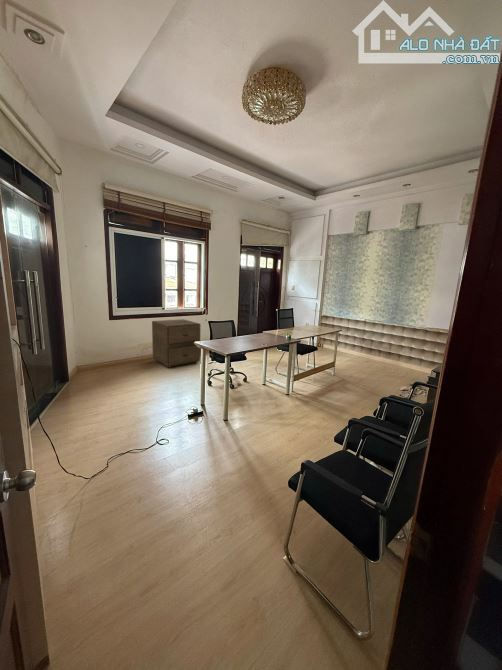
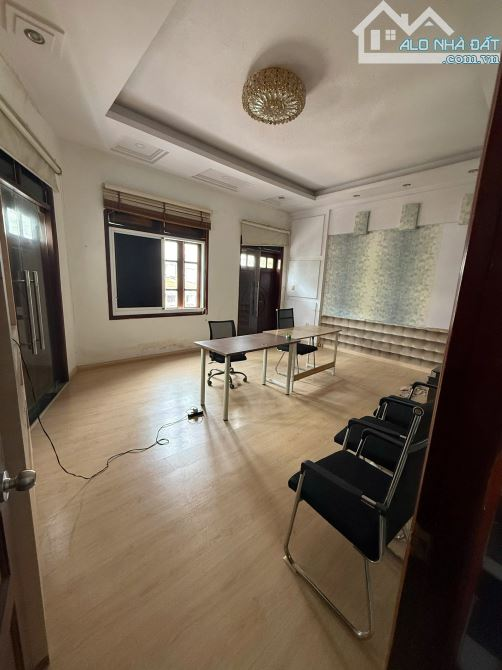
- filing cabinet [151,318,201,369]
